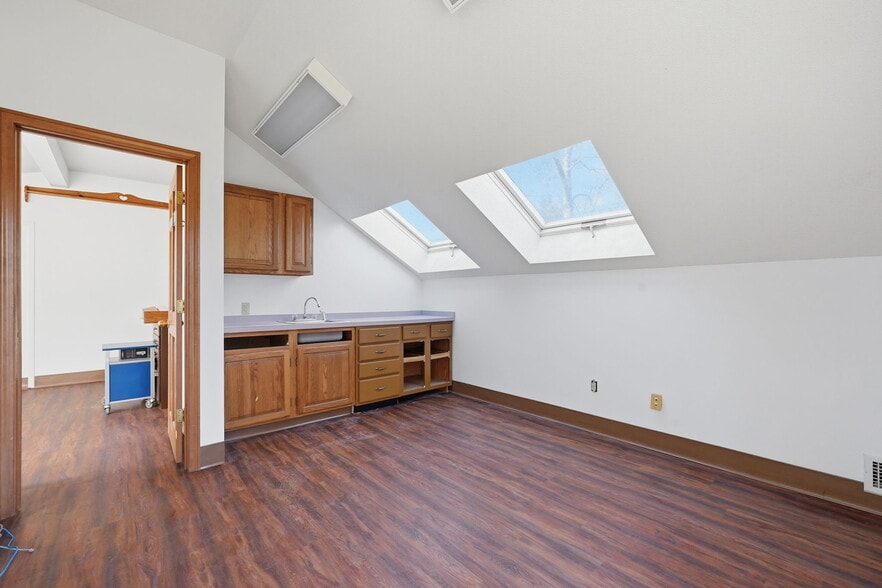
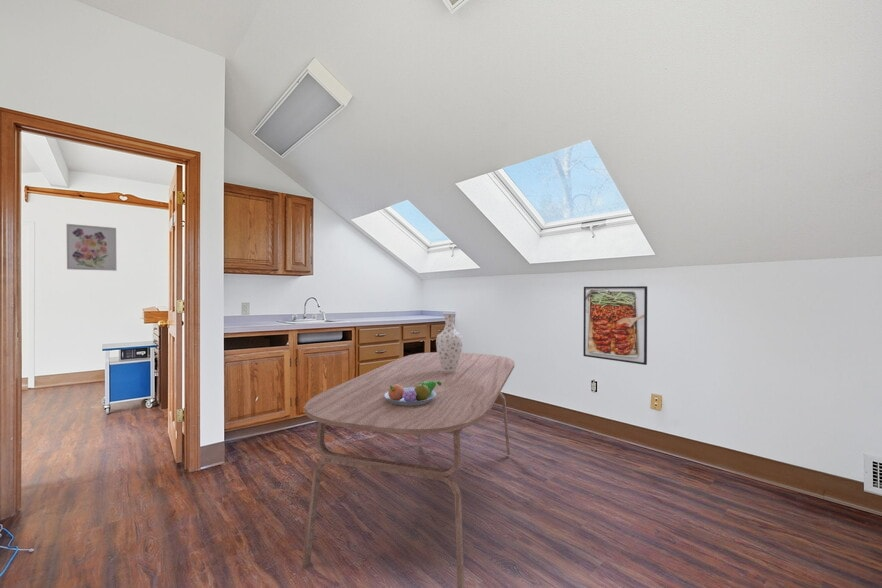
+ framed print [582,285,648,366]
+ wall art [65,223,118,272]
+ dining table [301,351,516,588]
+ fruit bowl [384,381,442,406]
+ vase [435,312,464,373]
